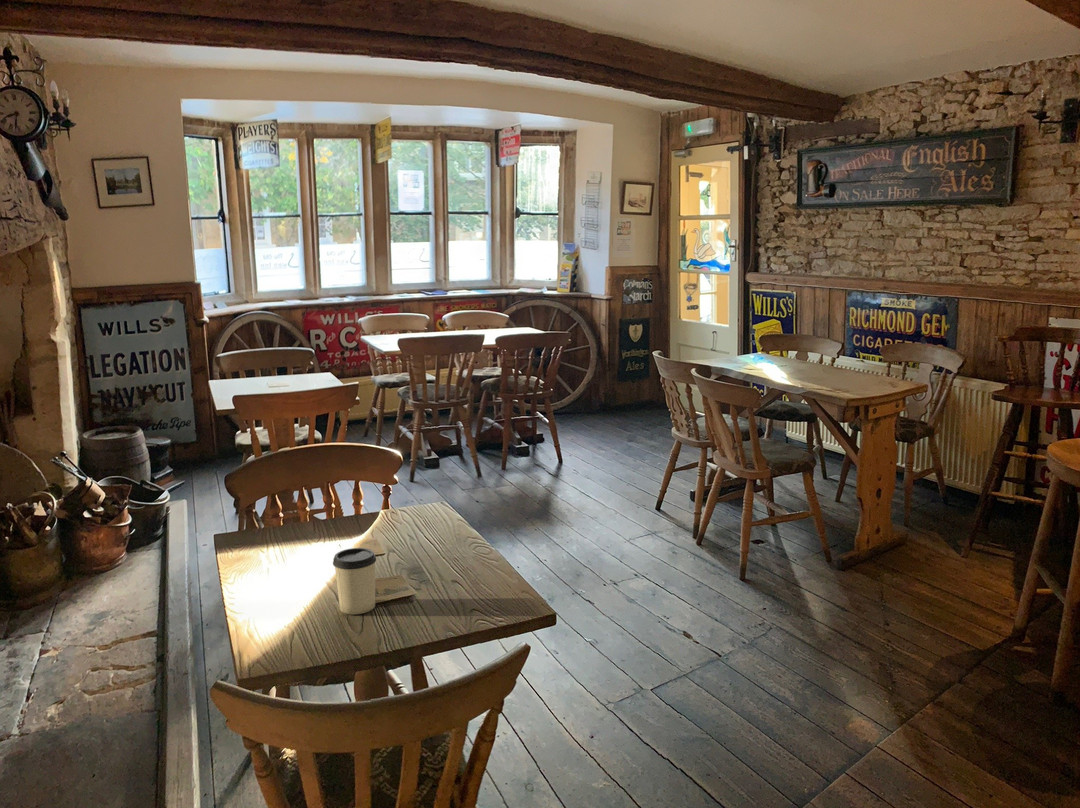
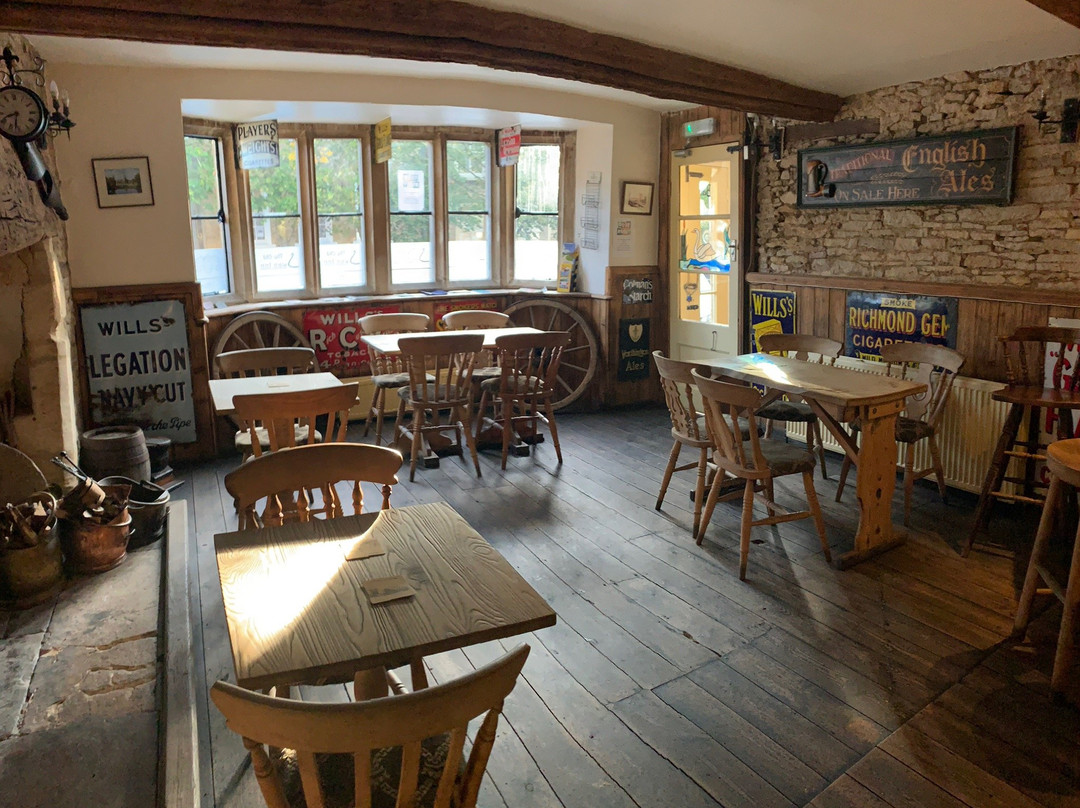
- cup [332,547,377,615]
